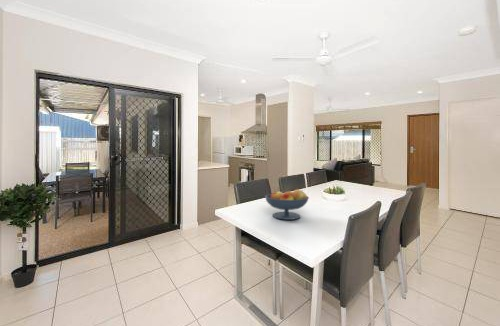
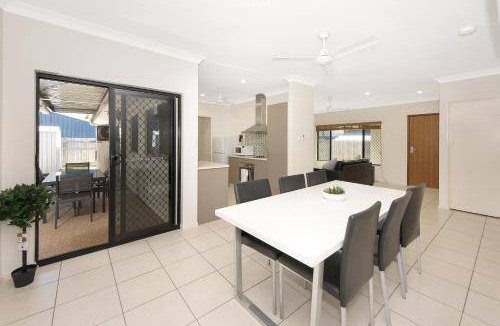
- fruit bowl [264,189,310,221]
